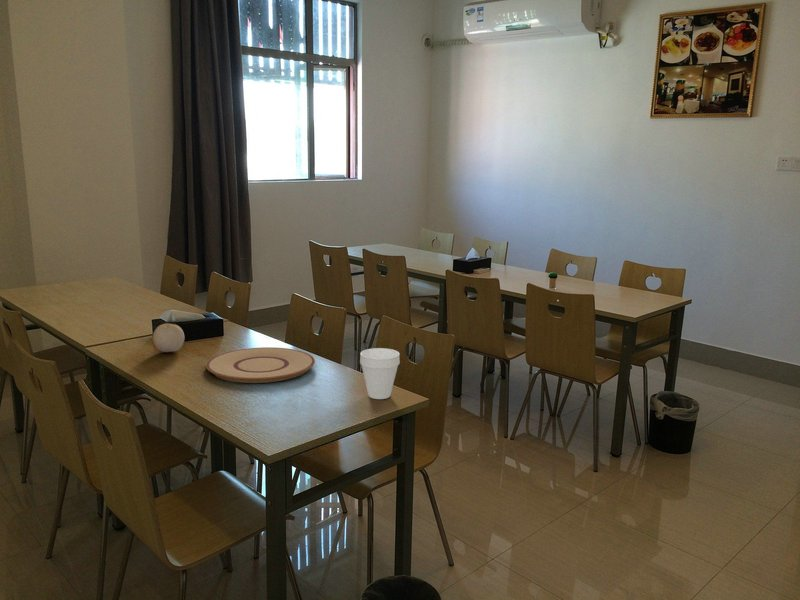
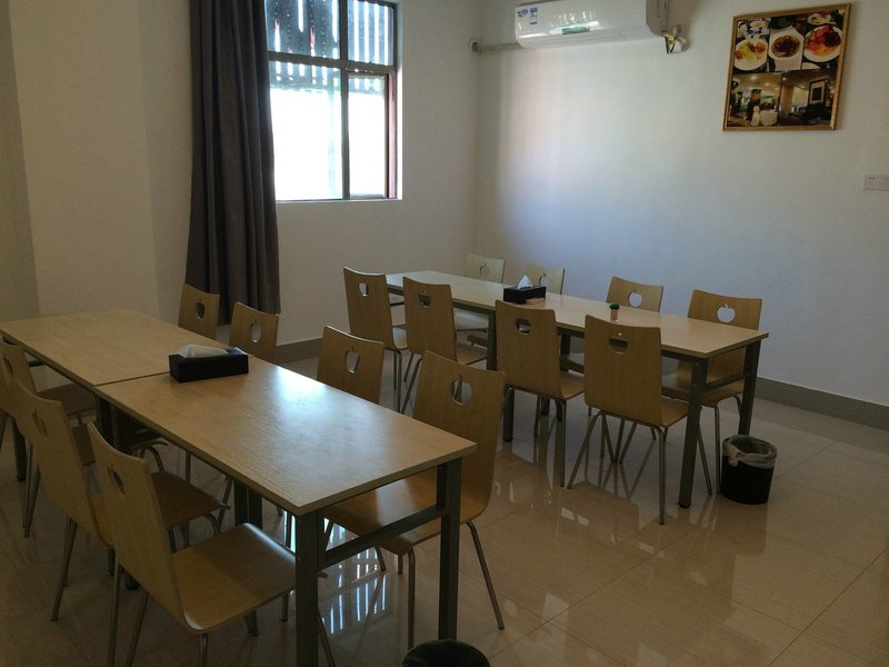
- plate [205,346,316,384]
- cup [359,347,401,400]
- fruit [152,323,185,353]
